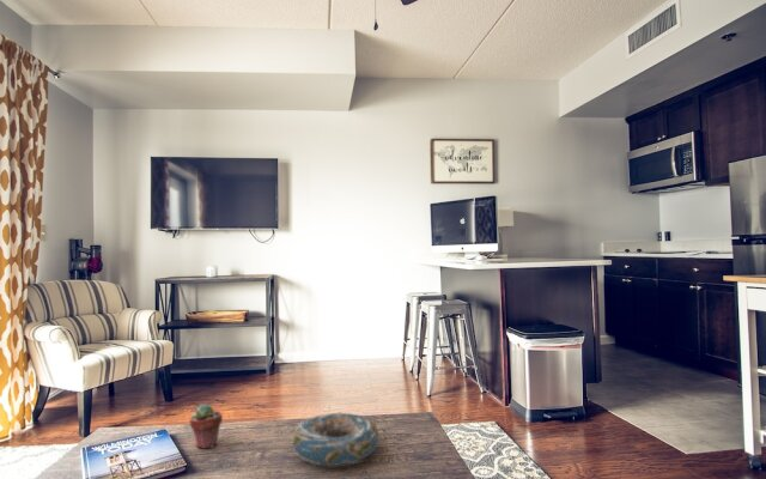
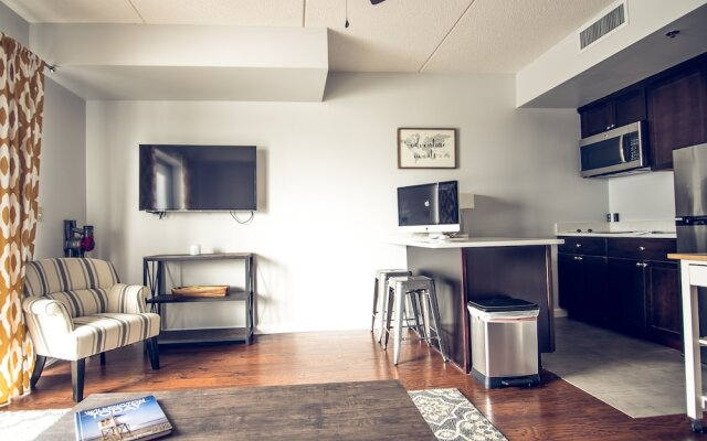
- potted succulent [188,402,224,449]
- decorative bowl [291,411,382,468]
